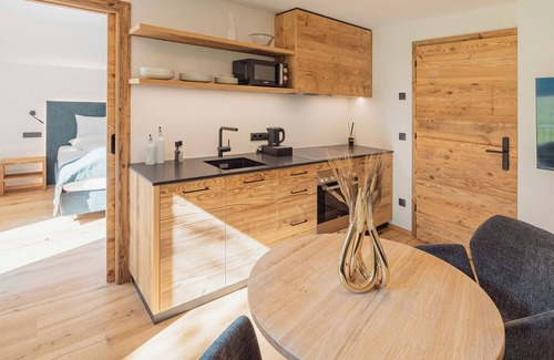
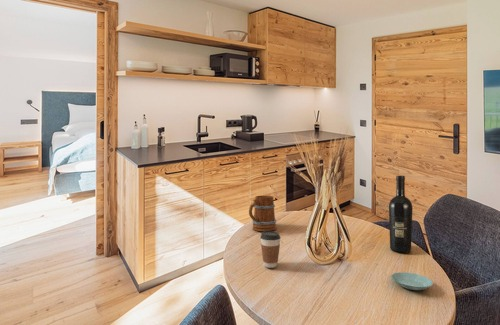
+ mug [248,195,277,232]
+ coffee cup [260,230,281,269]
+ wine bottle [388,175,414,254]
+ saucer [390,271,434,291]
